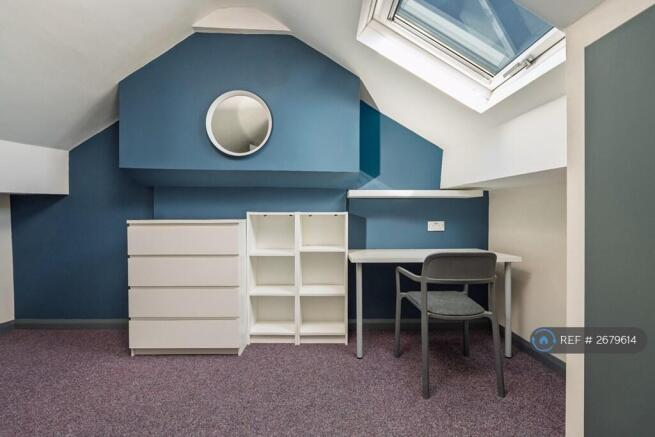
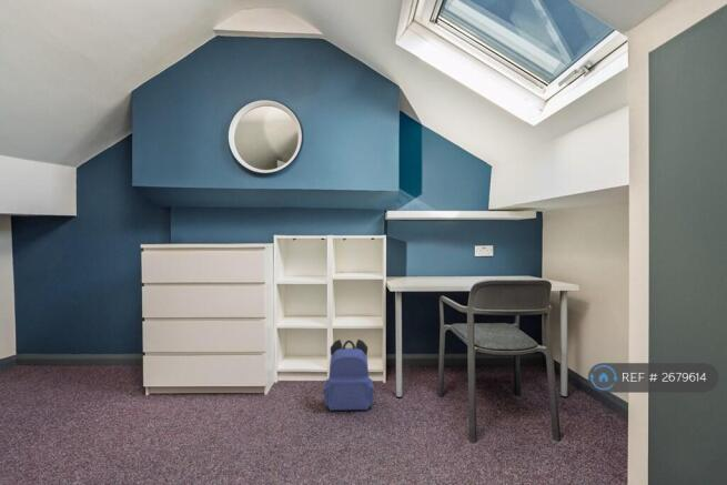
+ backpack [323,339,375,412]
